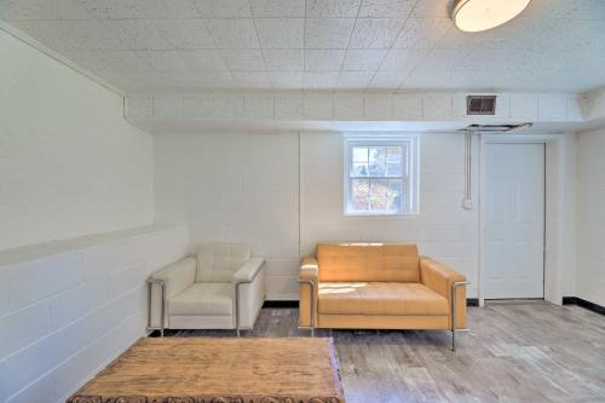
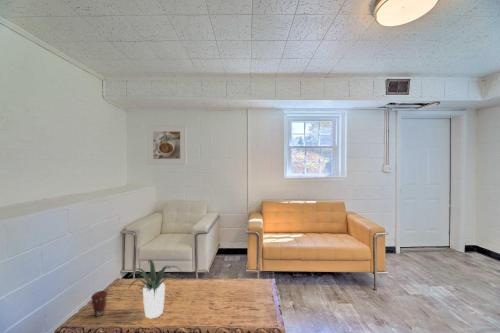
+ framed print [146,125,187,166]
+ potted plant [124,259,184,319]
+ coffee cup [90,290,108,317]
